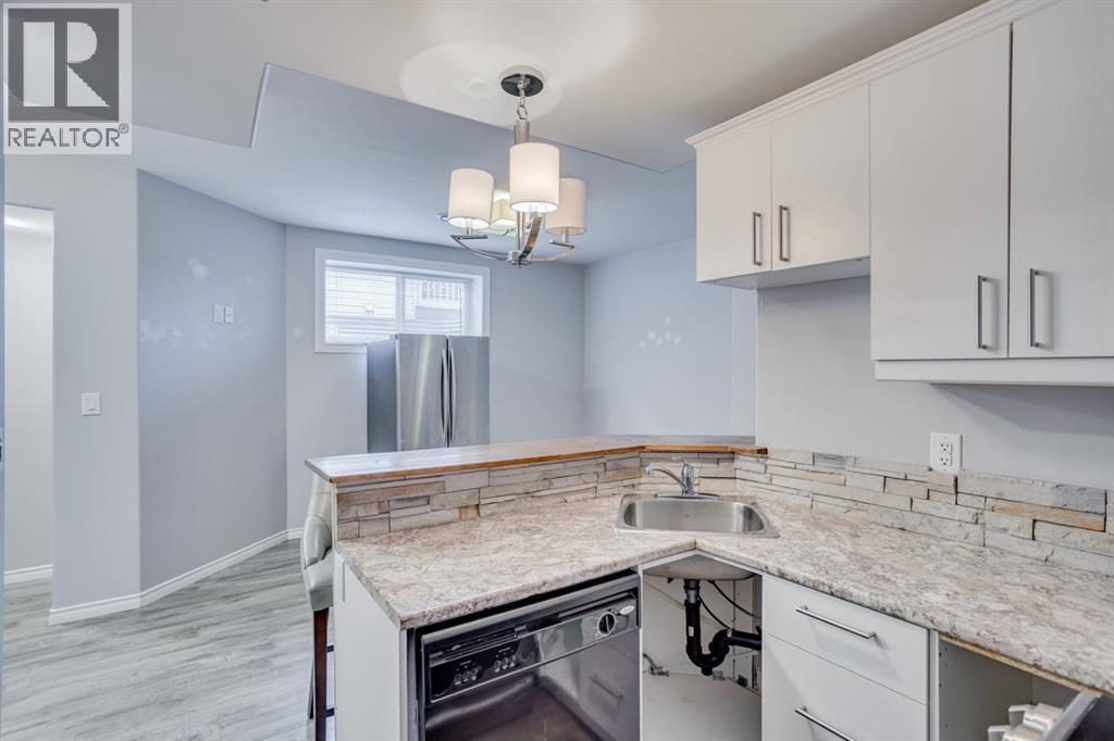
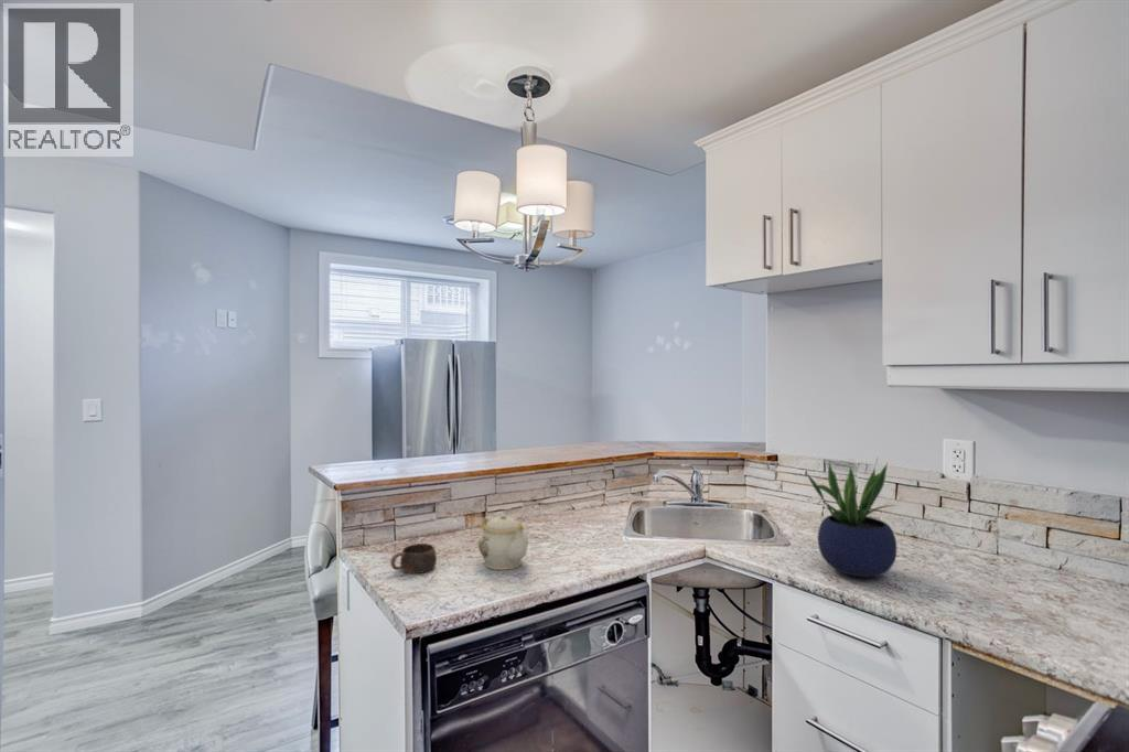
+ potted plant [805,455,897,579]
+ teapot [477,513,529,571]
+ cup [389,542,438,574]
